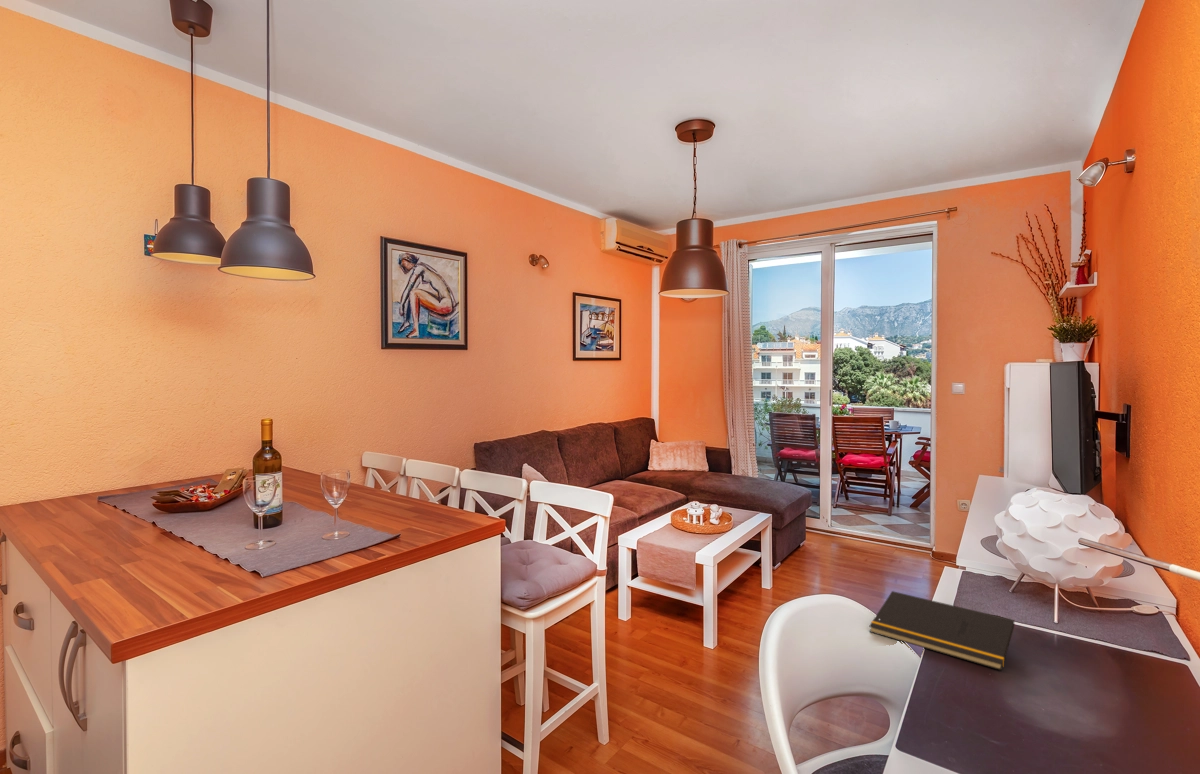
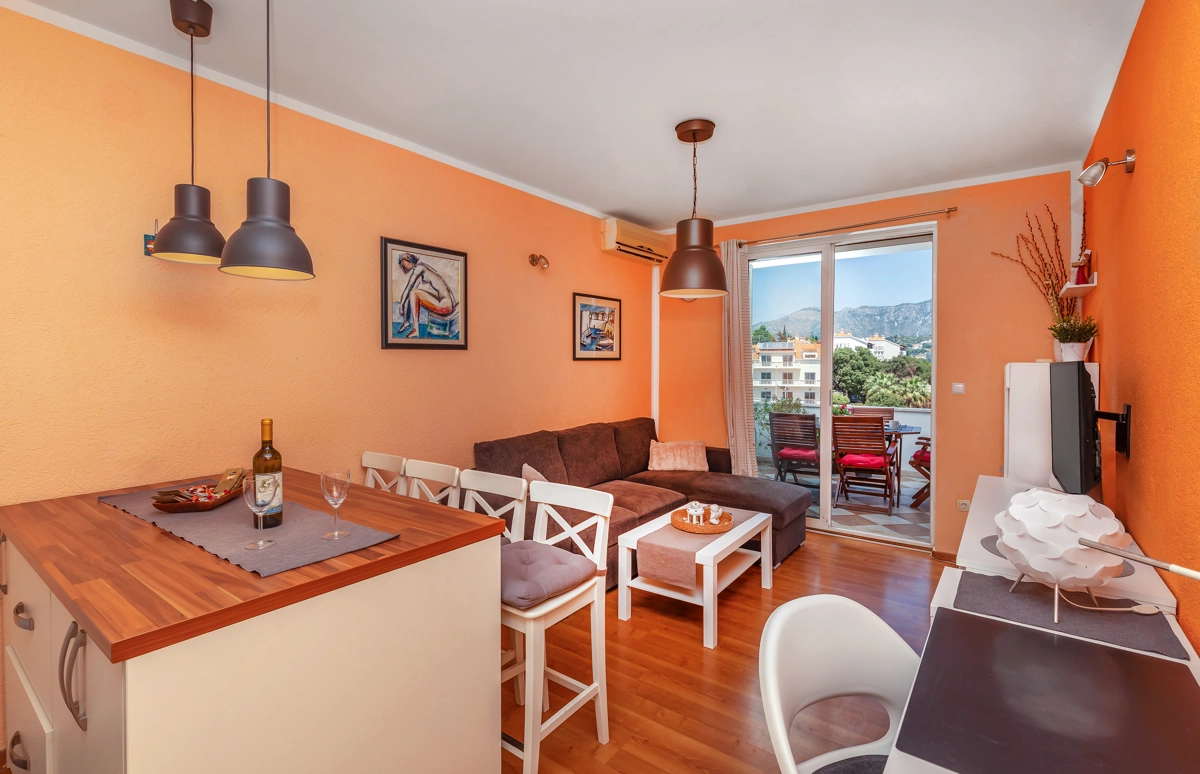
- notepad [868,590,1016,672]
